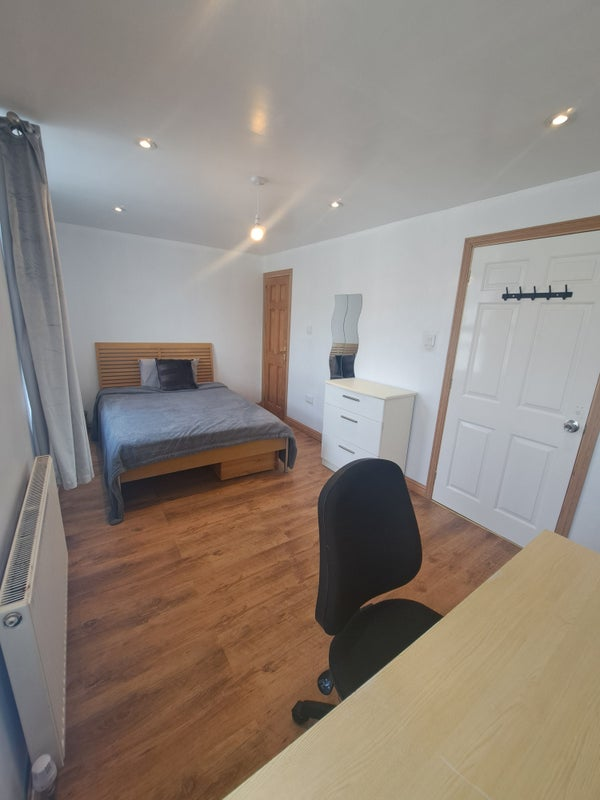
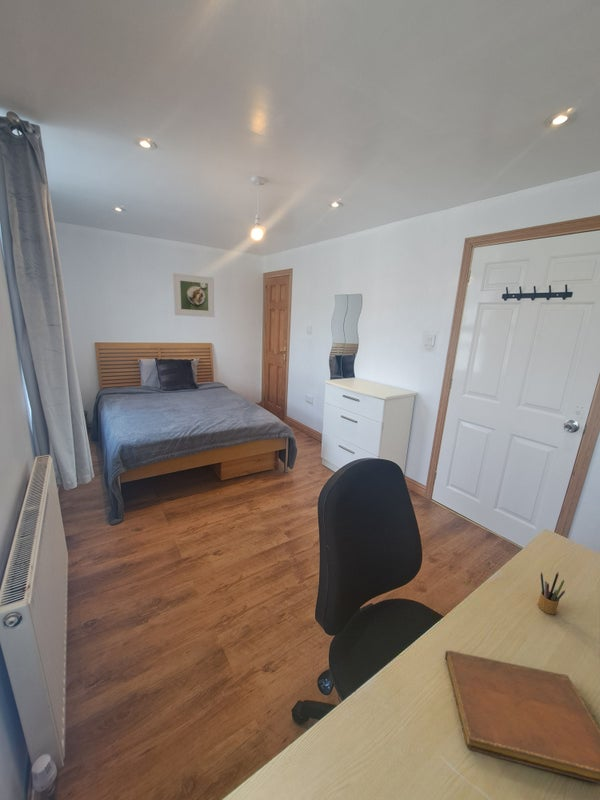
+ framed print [172,272,215,318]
+ pencil box [537,571,566,615]
+ notebook [444,650,600,784]
